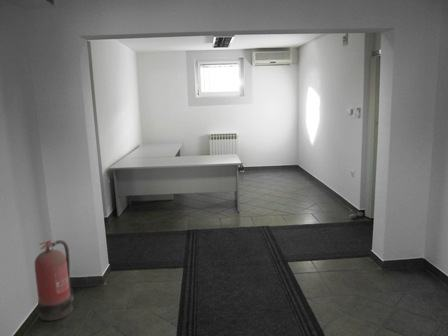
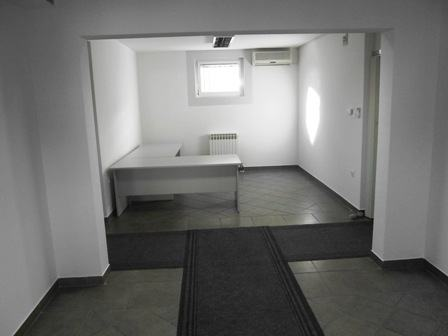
- fire extinguisher [34,239,75,322]
